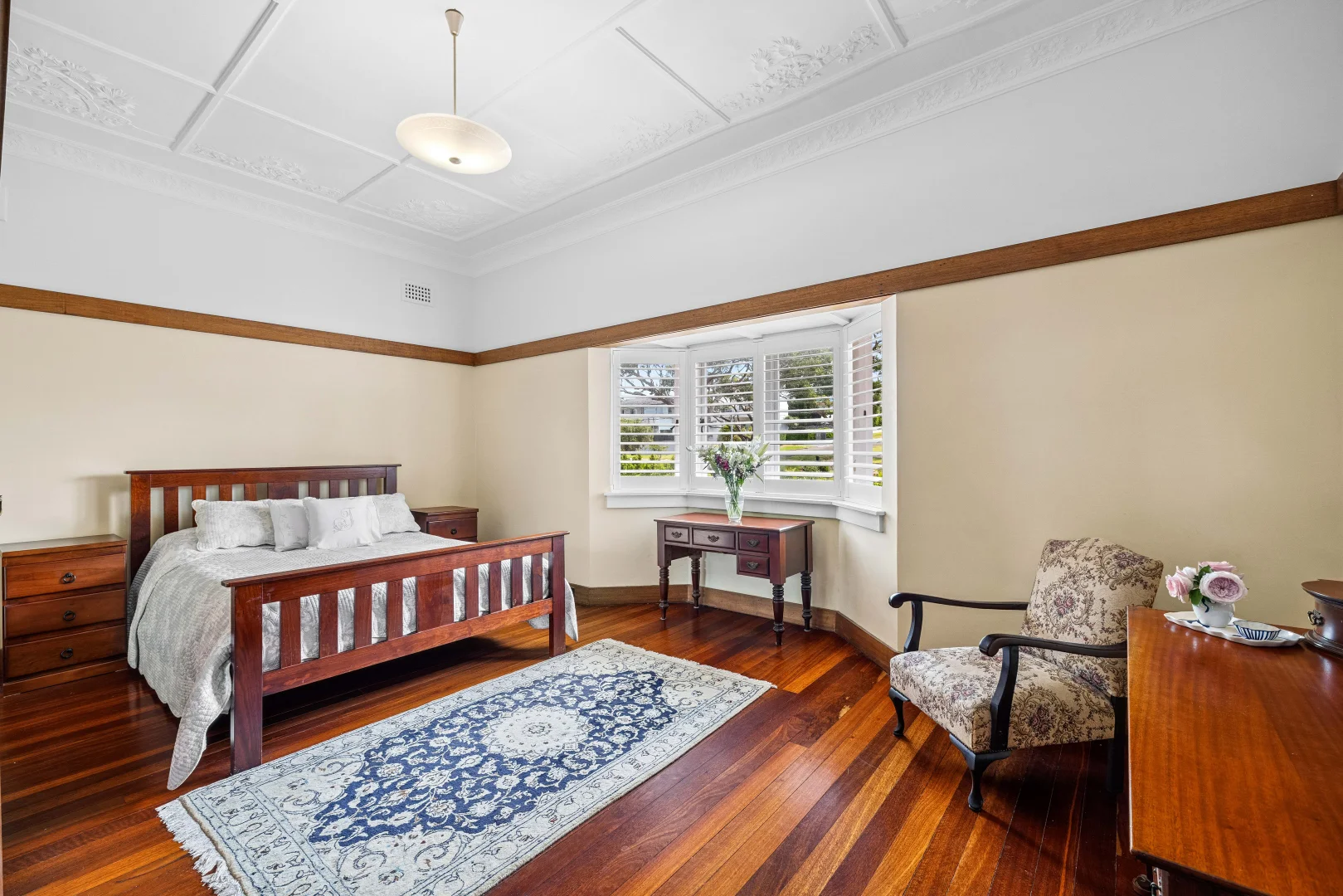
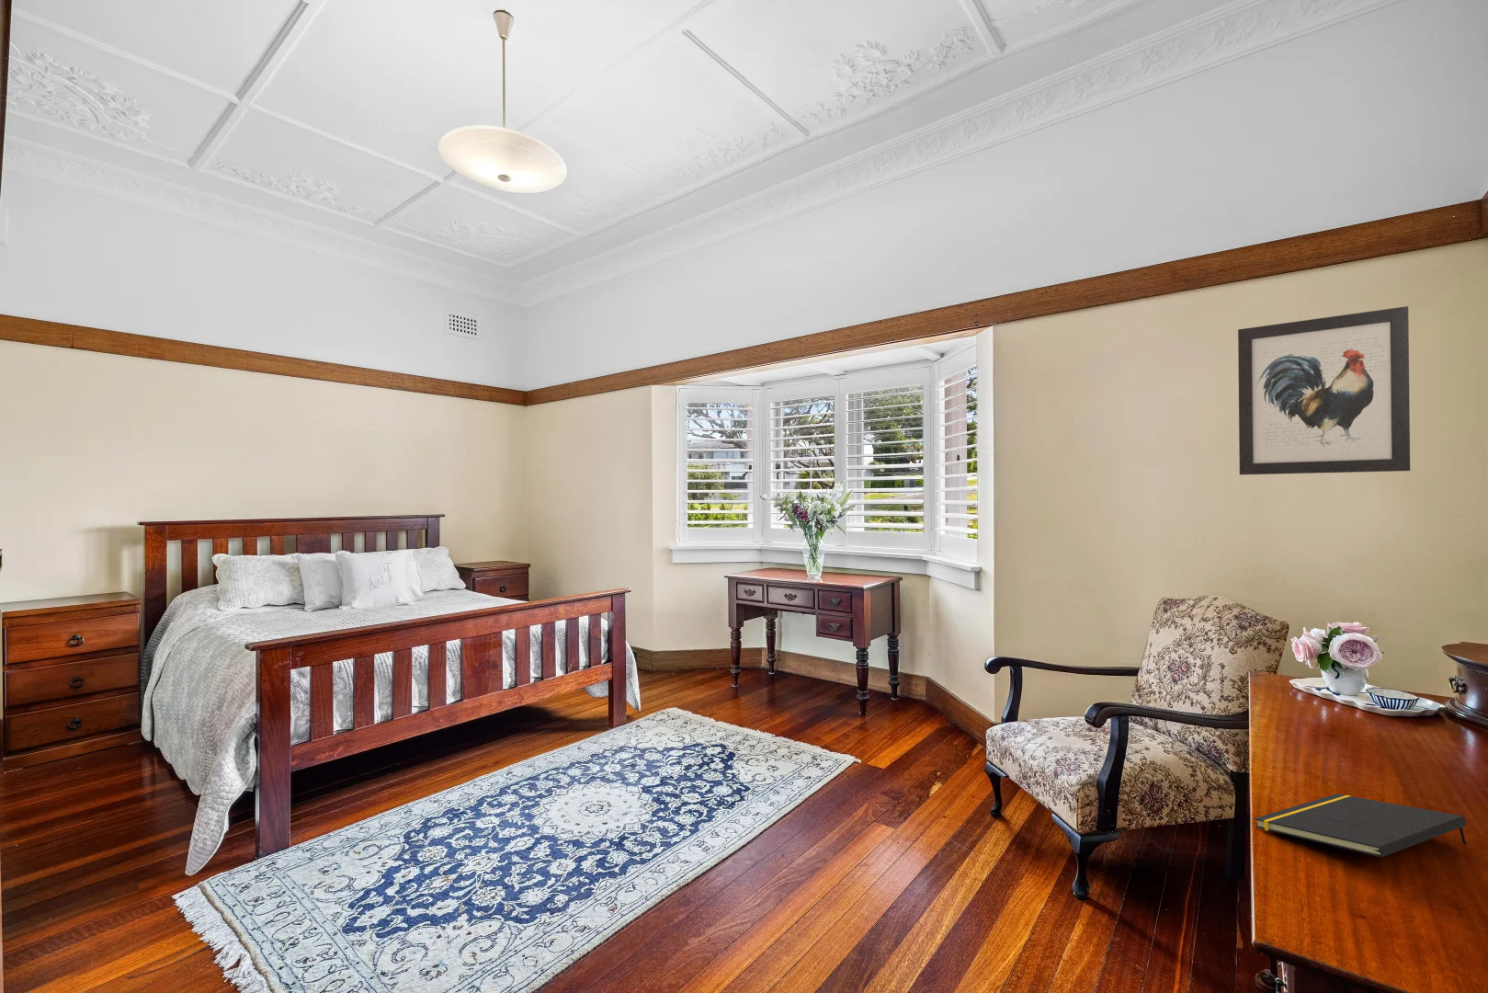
+ wall art [1238,305,1410,475]
+ notepad [1253,792,1468,858]
